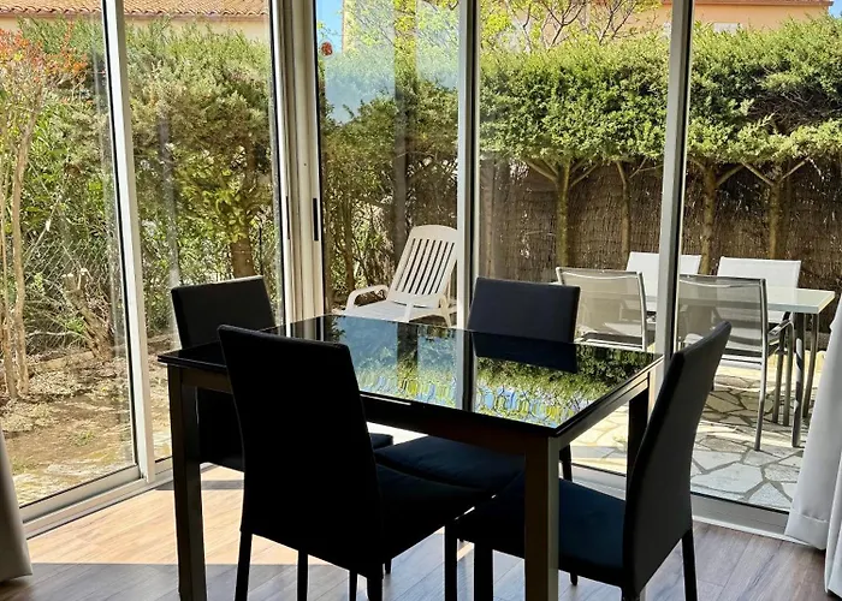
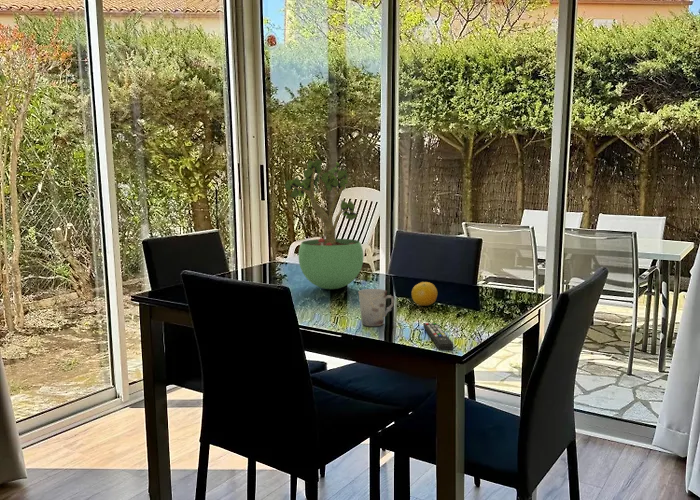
+ fruit [411,281,438,307]
+ potted plant [284,158,364,290]
+ cup [357,288,395,327]
+ remote control [422,322,455,351]
